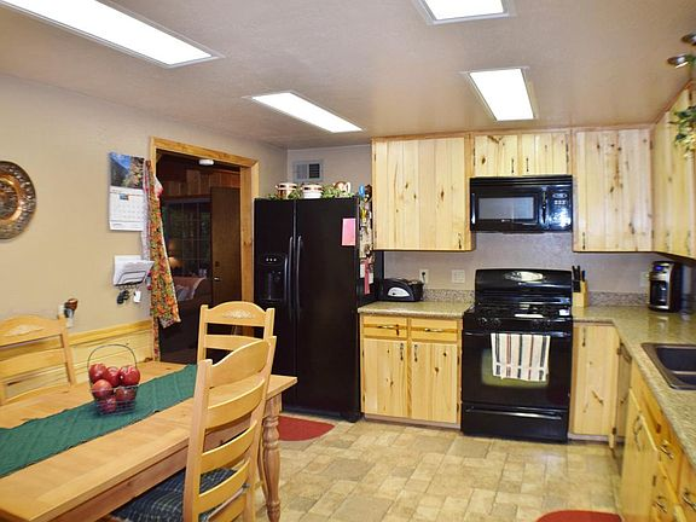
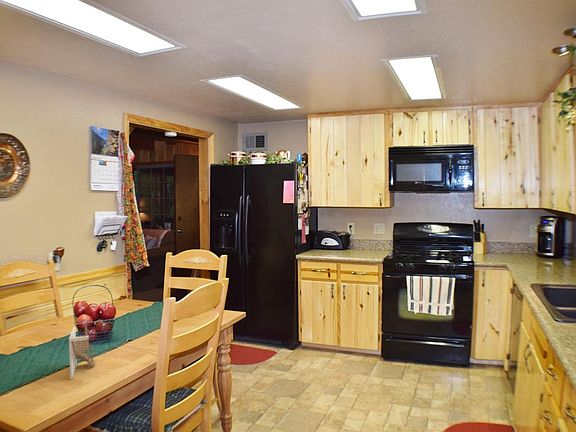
+ napkin holder [68,321,96,380]
